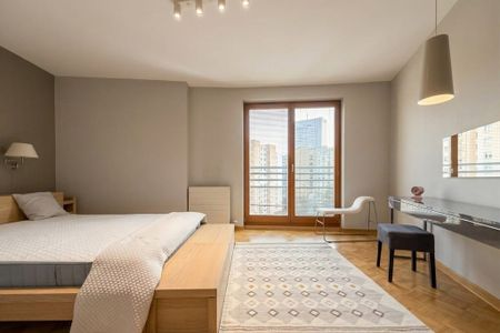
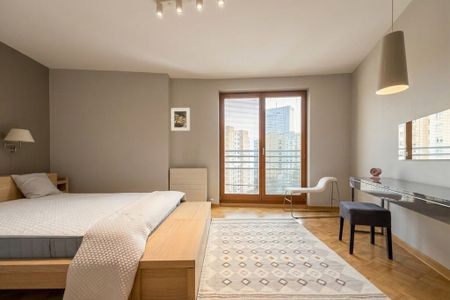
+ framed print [170,107,191,132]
